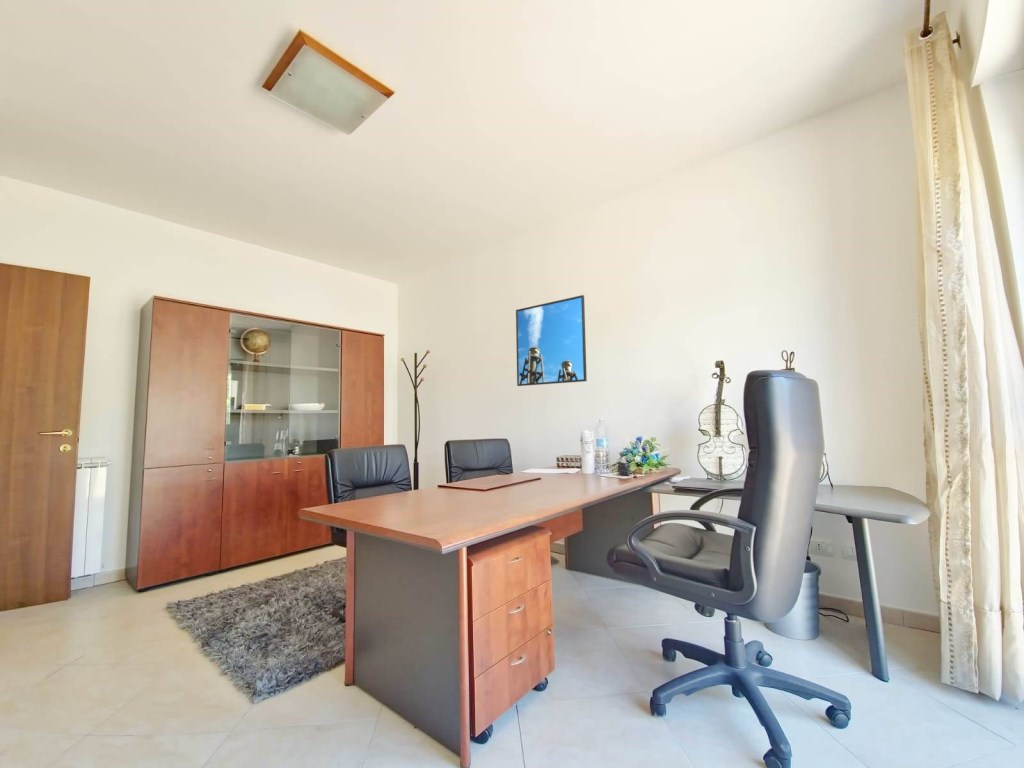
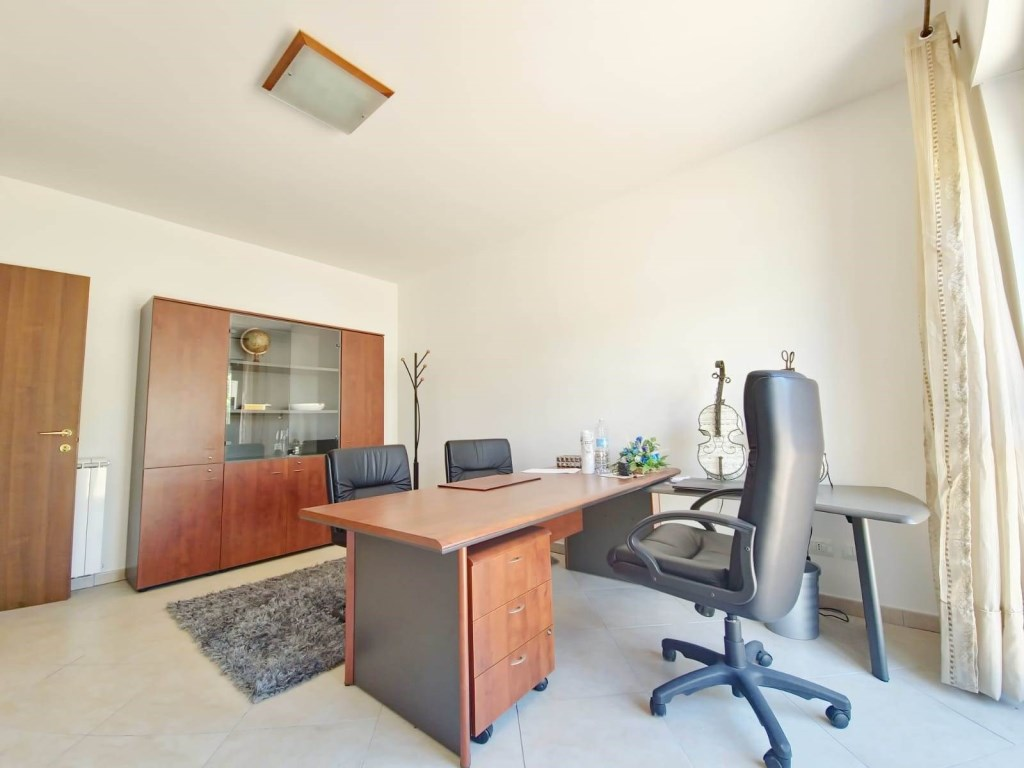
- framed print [515,294,588,387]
